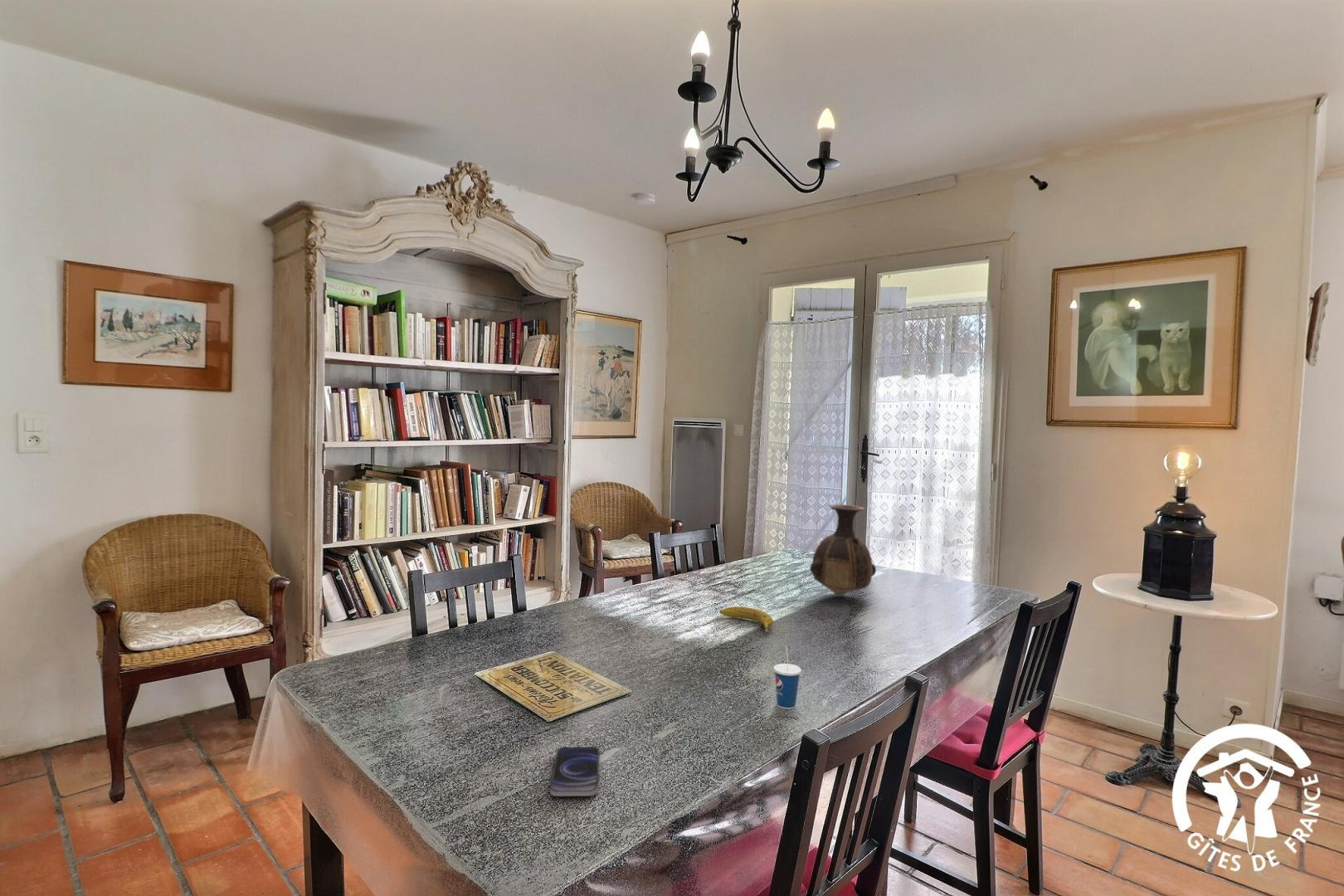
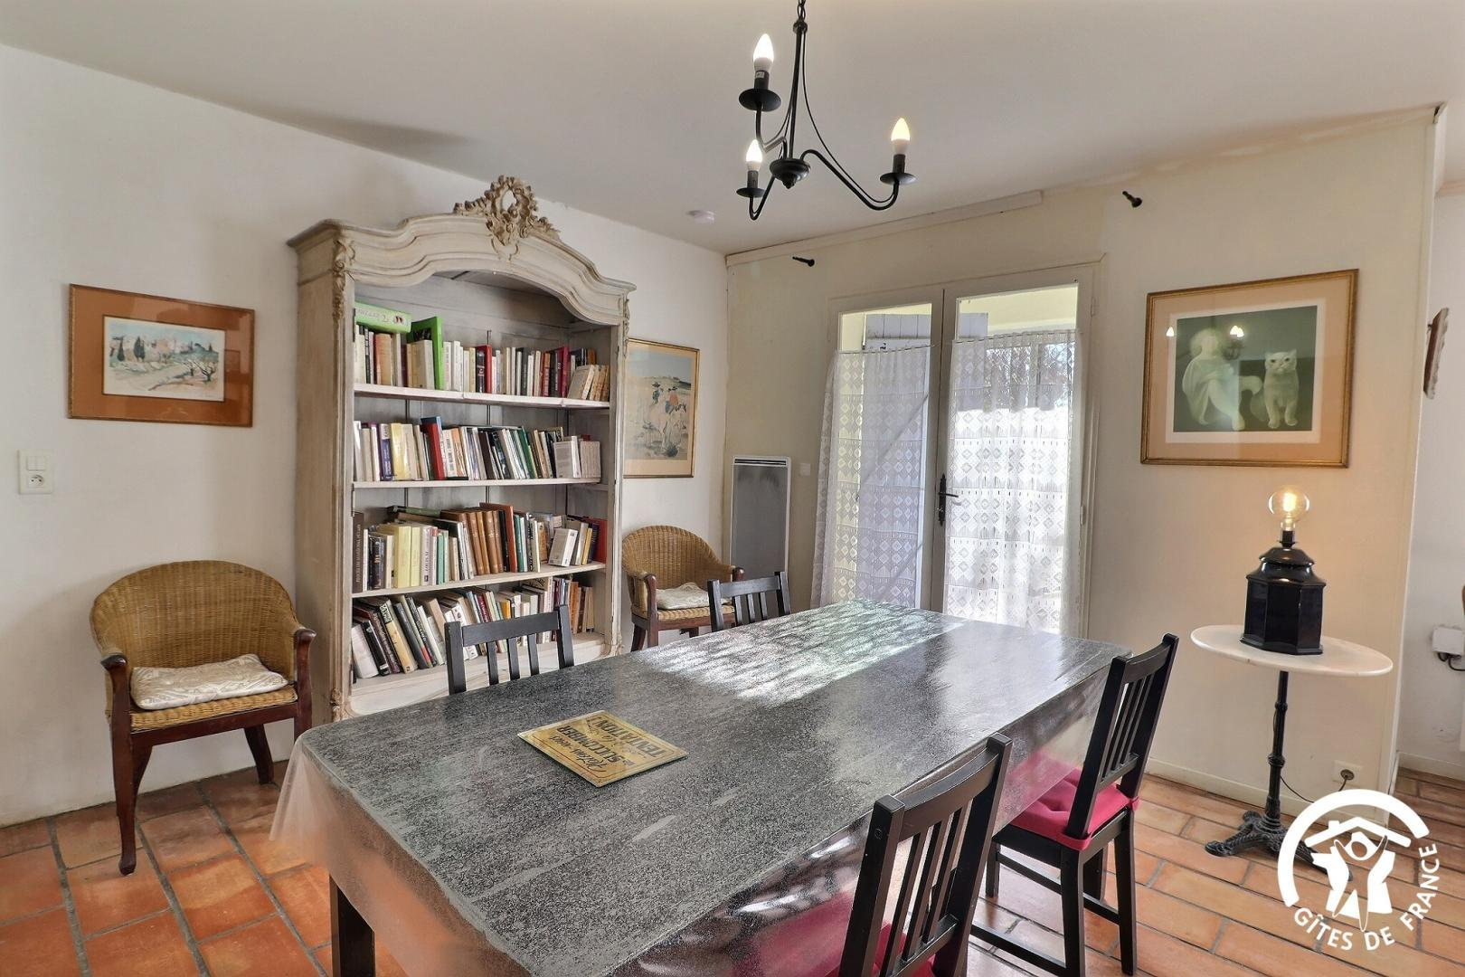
- vase [809,504,877,597]
- fruit [719,606,774,635]
- cup [772,645,802,709]
- smartphone [549,746,601,797]
